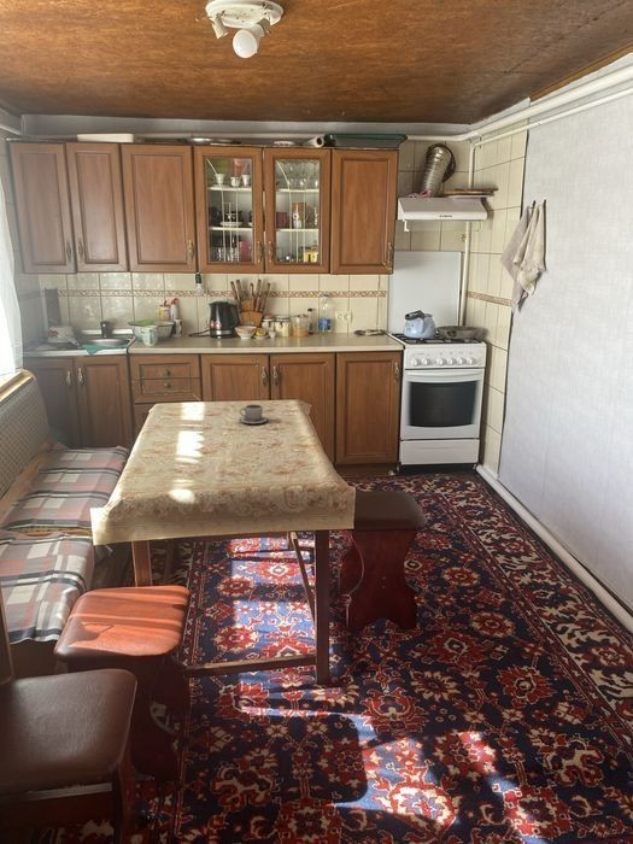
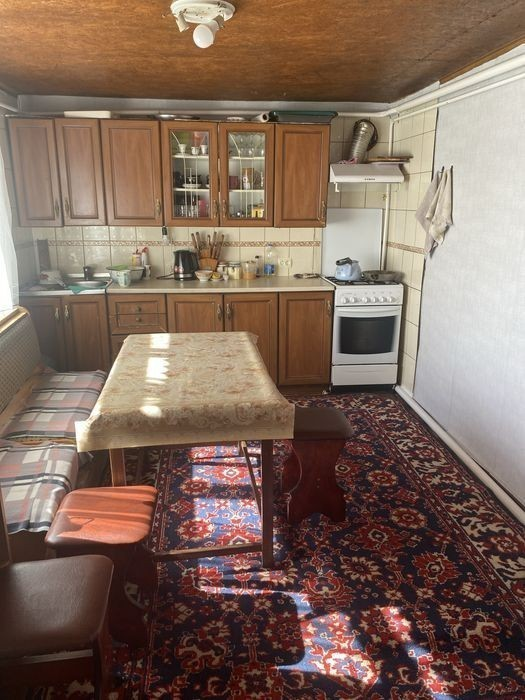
- cup [238,403,270,426]
